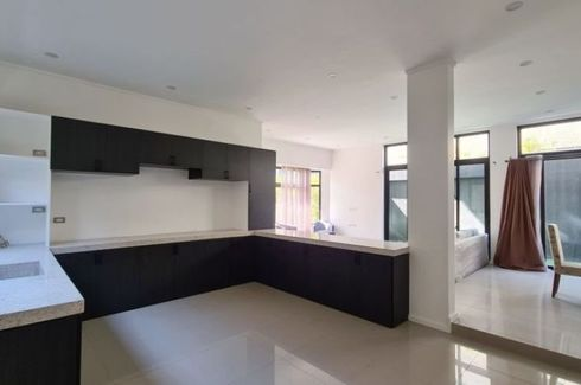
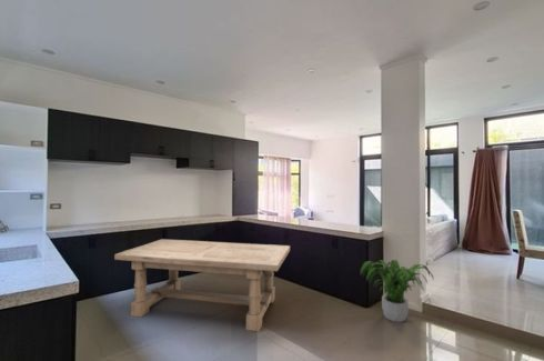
+ dining table [113,238,291,332]
+ potted plant [360,259,435,323]
